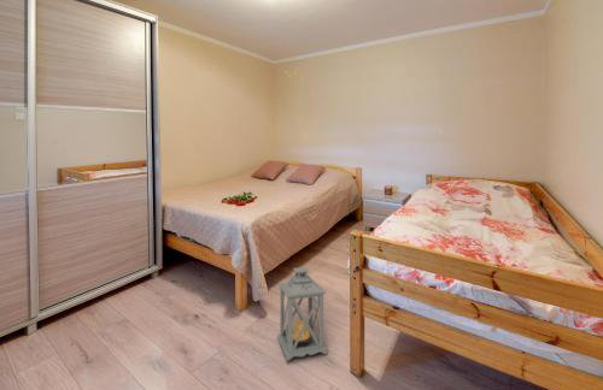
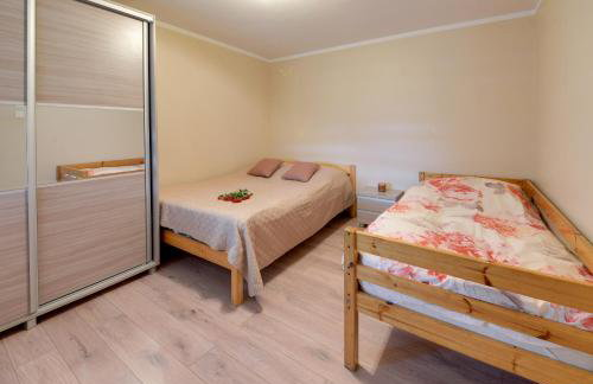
- lantern [276,266,328,361]
